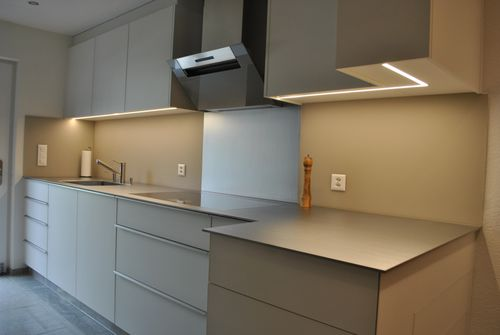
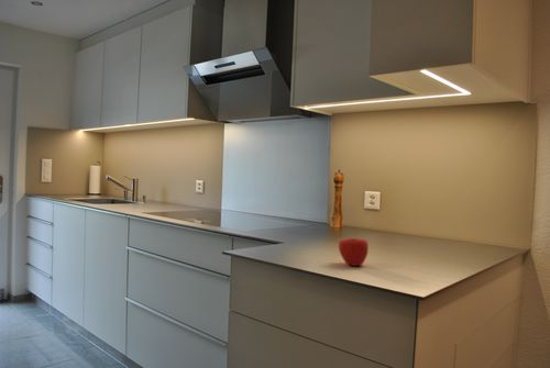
+ apple [338,237,370,267]
